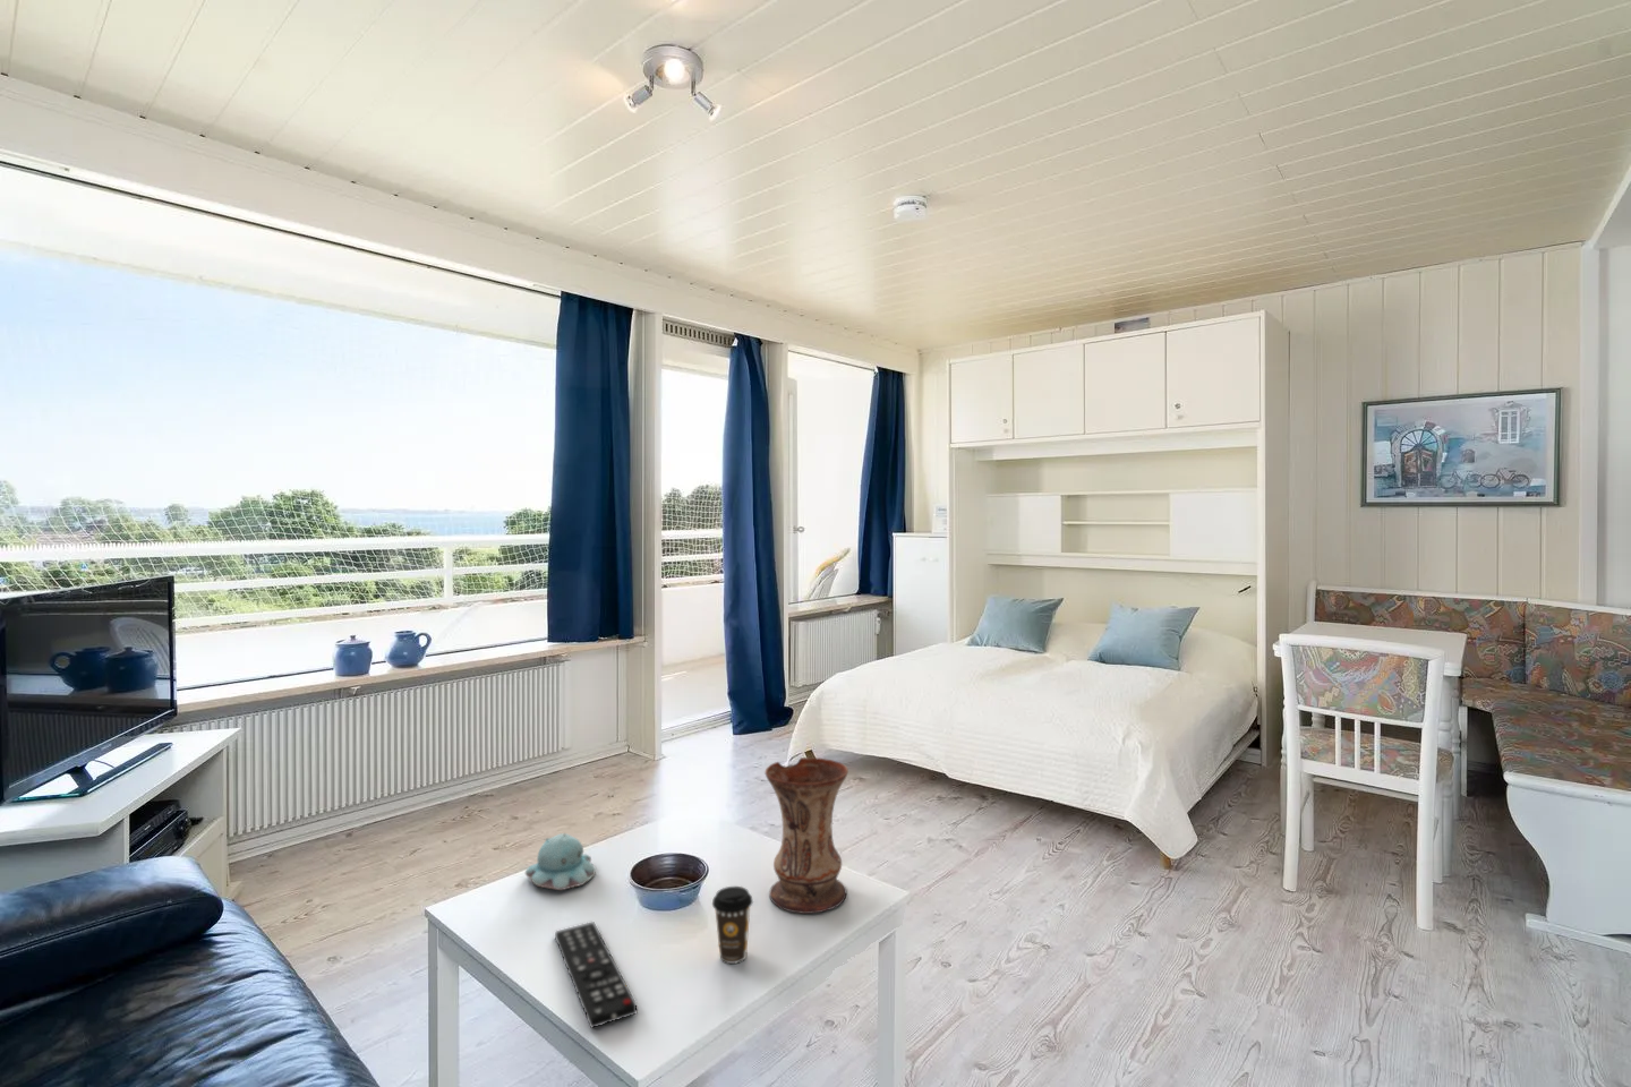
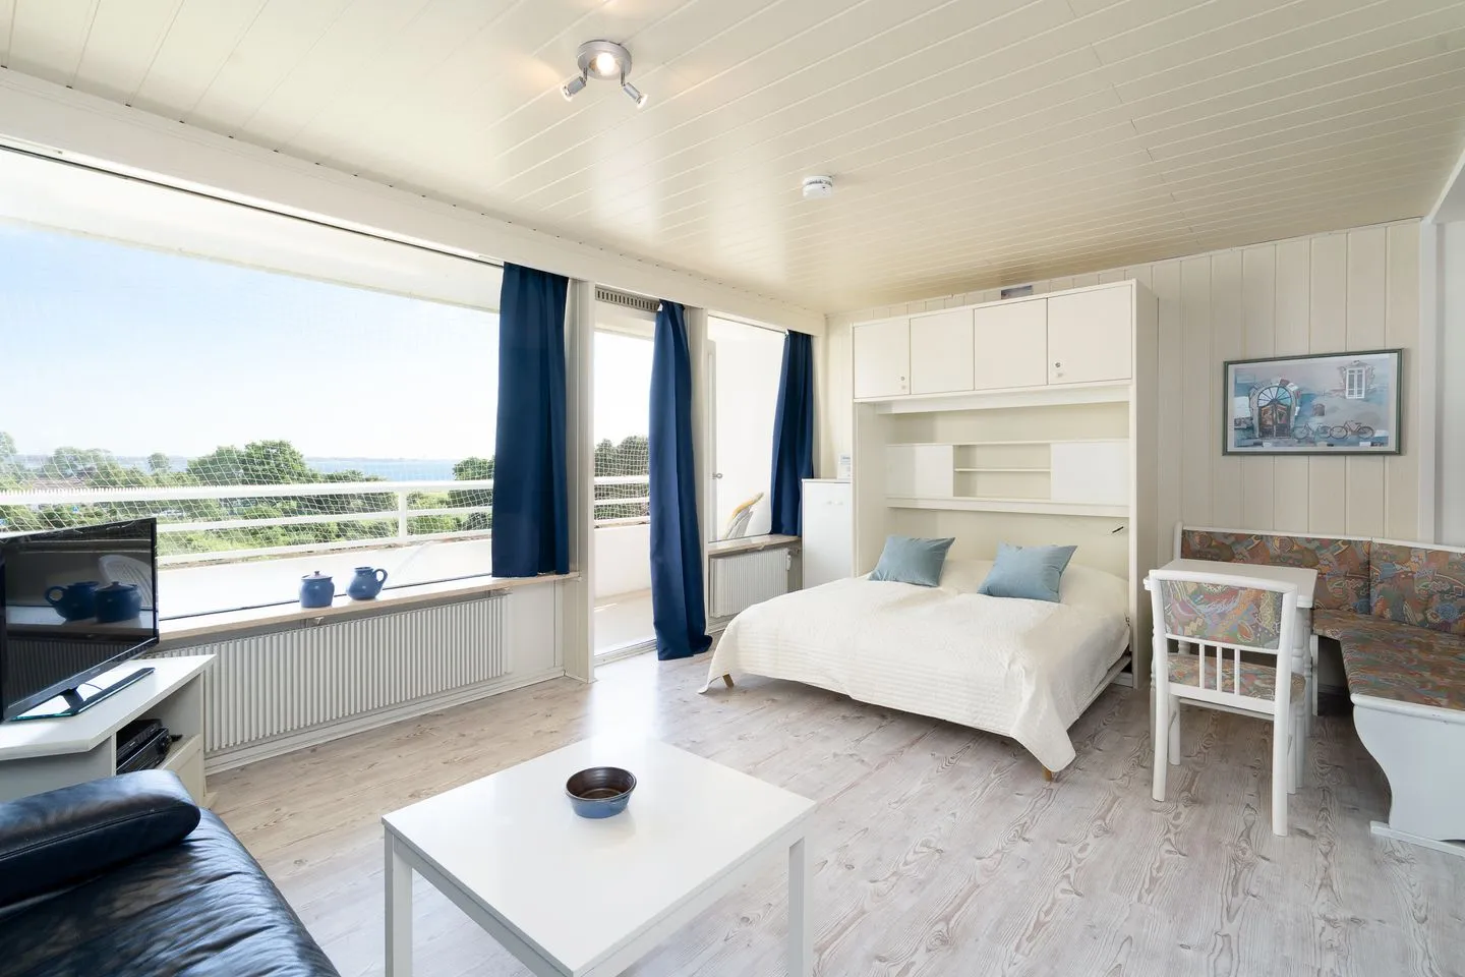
- coffee cup [711,886,755,964]
- vase [763,756,849,915]
- candle [524,831,597,892]
- remote control [553,921,637,1029]
